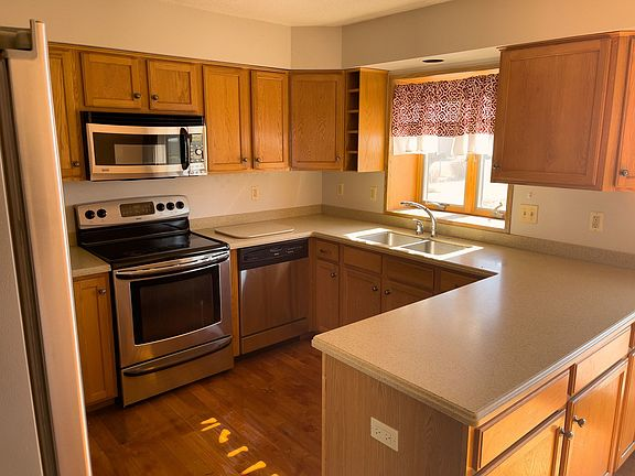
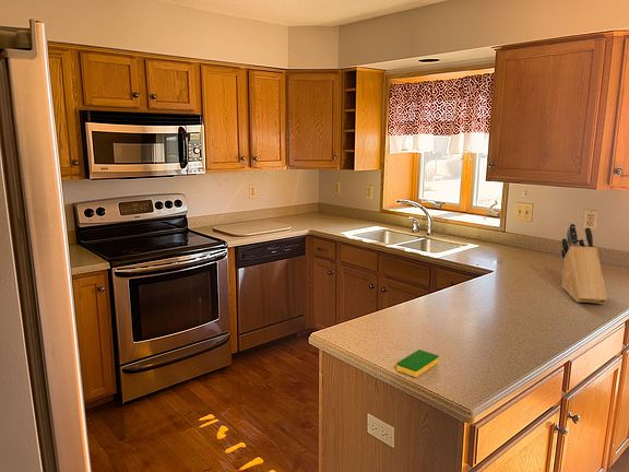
+ knife block [560,223,608,305]
+ dish sponge [395,349,440,378]
